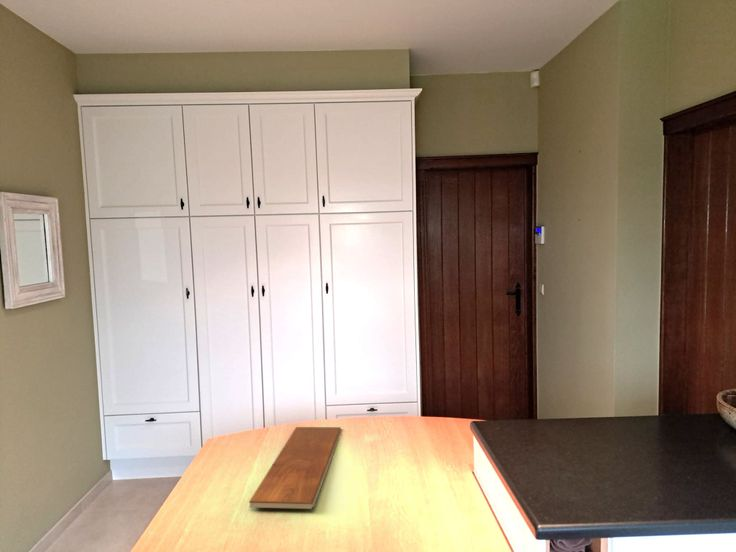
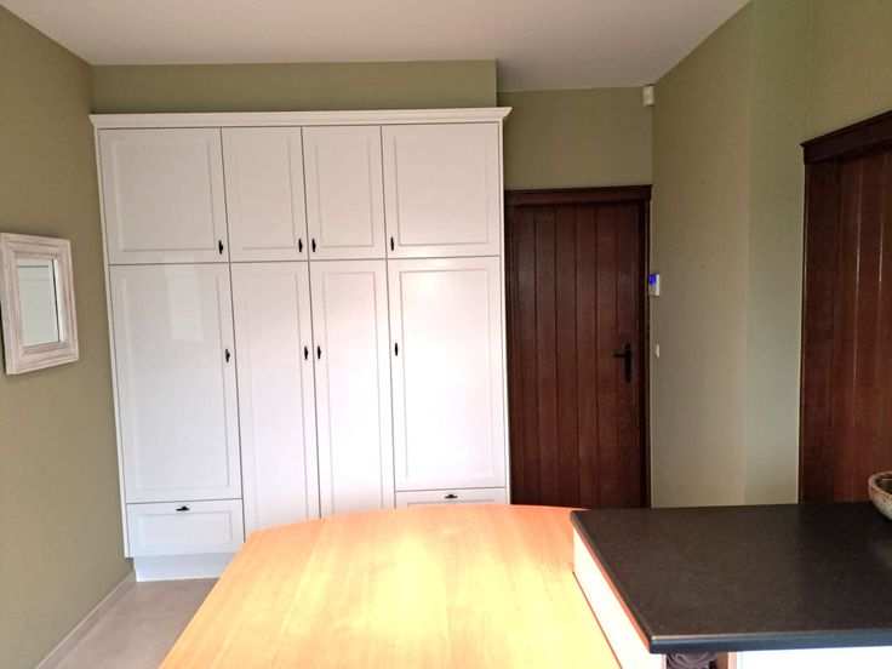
- chopping board [248,426,343,510]
